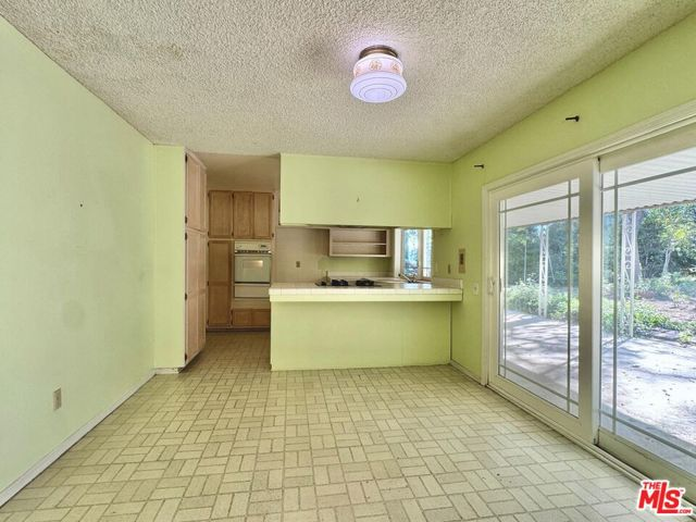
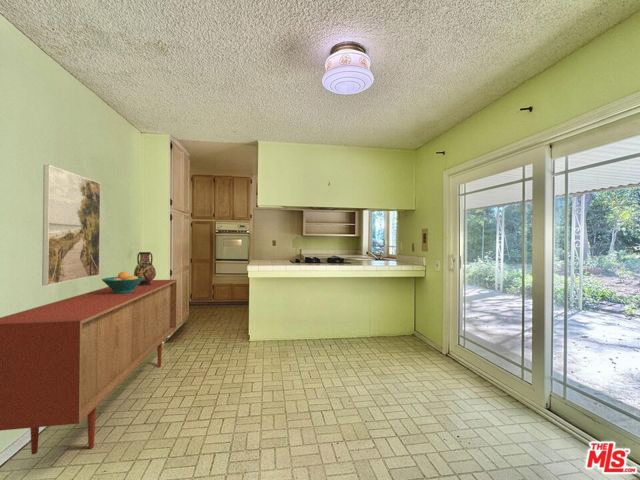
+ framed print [41,164,101,286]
+ fruit bowl [101,271,144,293]
+ vase [133,251,157,286]
+ sideboard [0,279,178,455]
